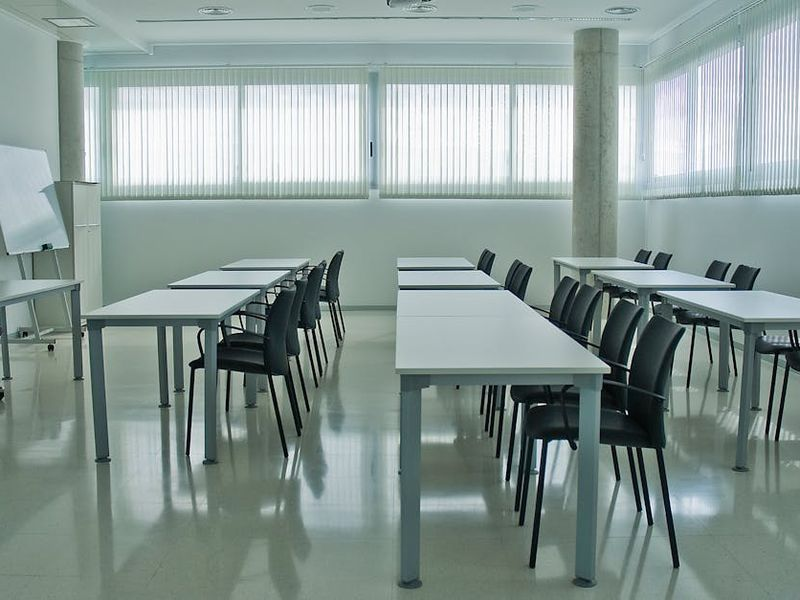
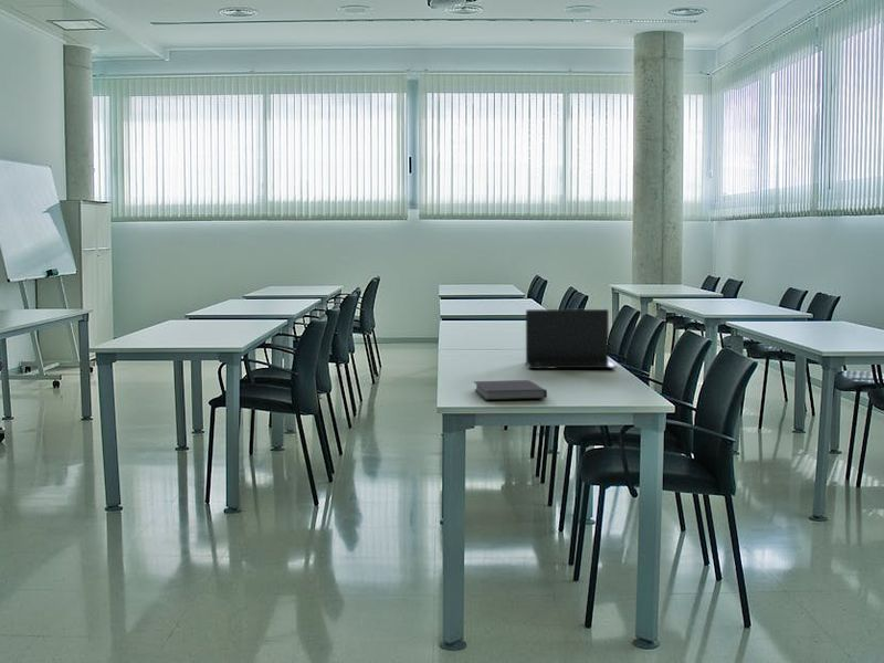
+ notebook [472,379,548,401]
+ laptop [525,308,617,370]
